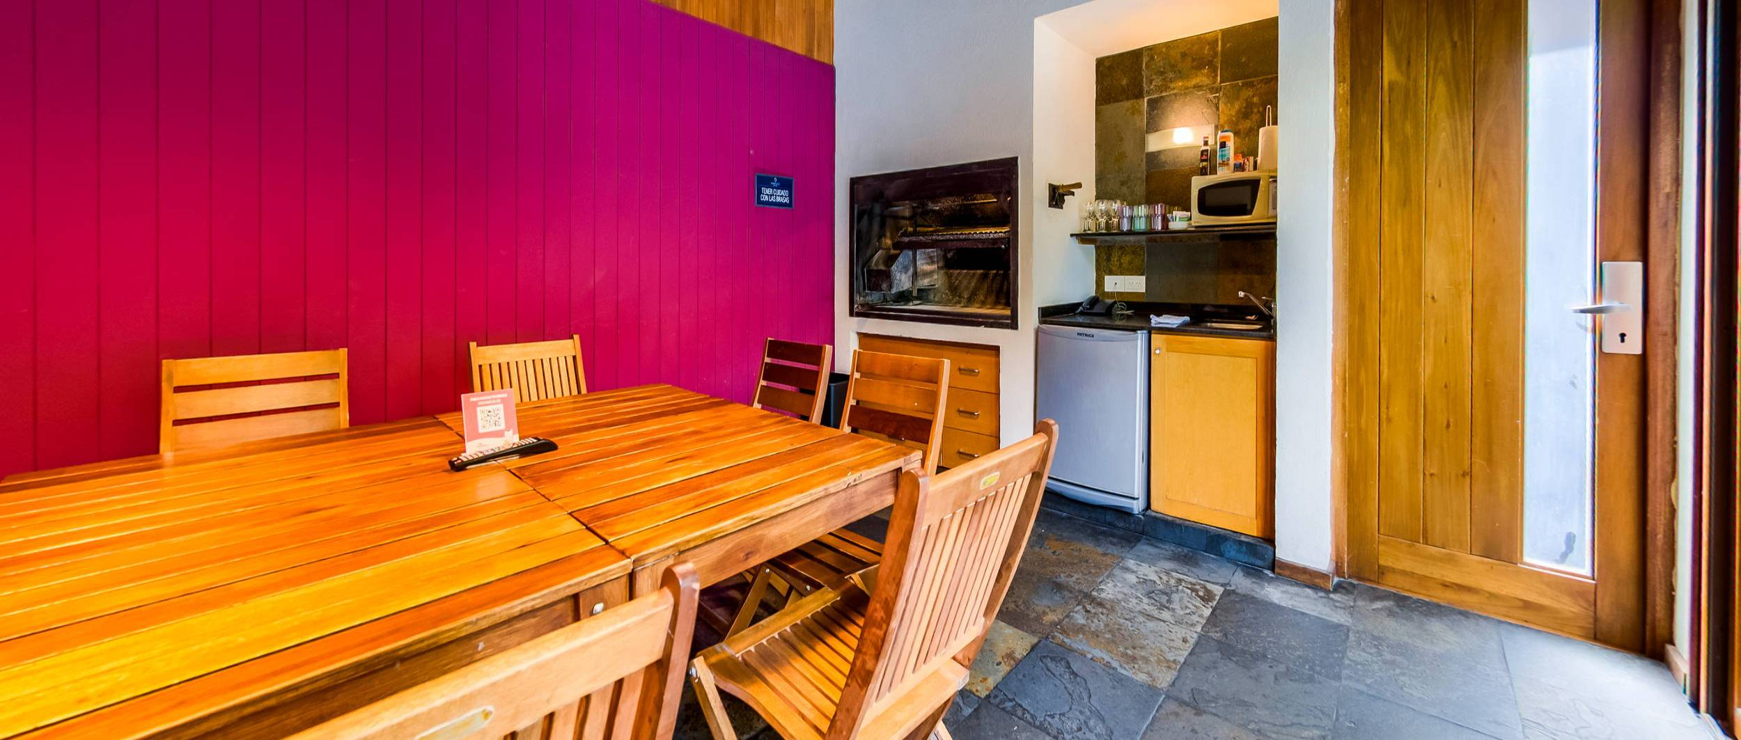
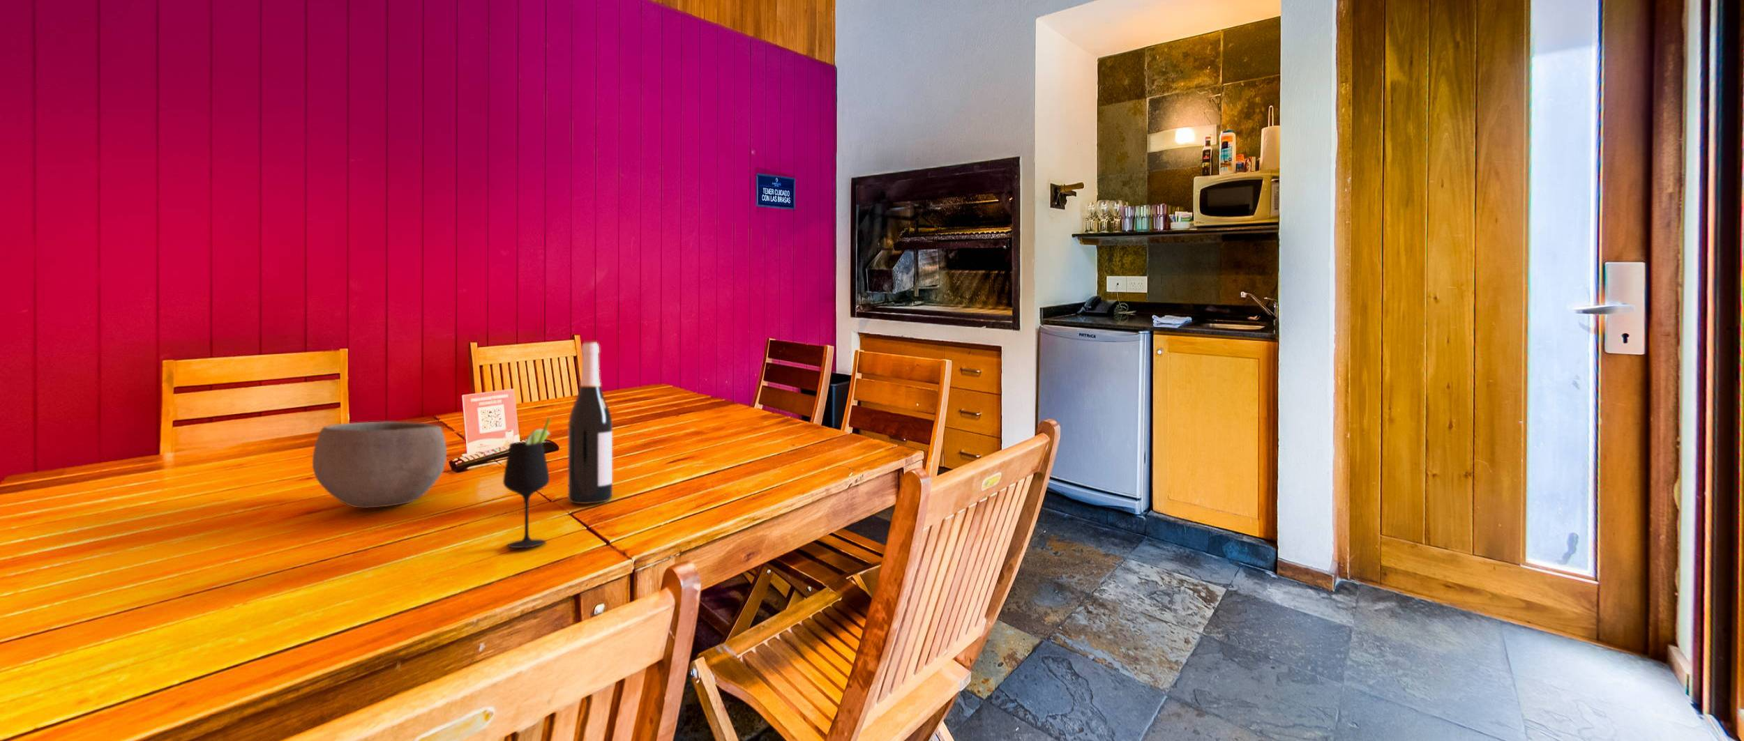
+ wine bottle [568,341,613,504]
+ wine glass [503,417,551,549]
+ bowl [311,421,447,509]
